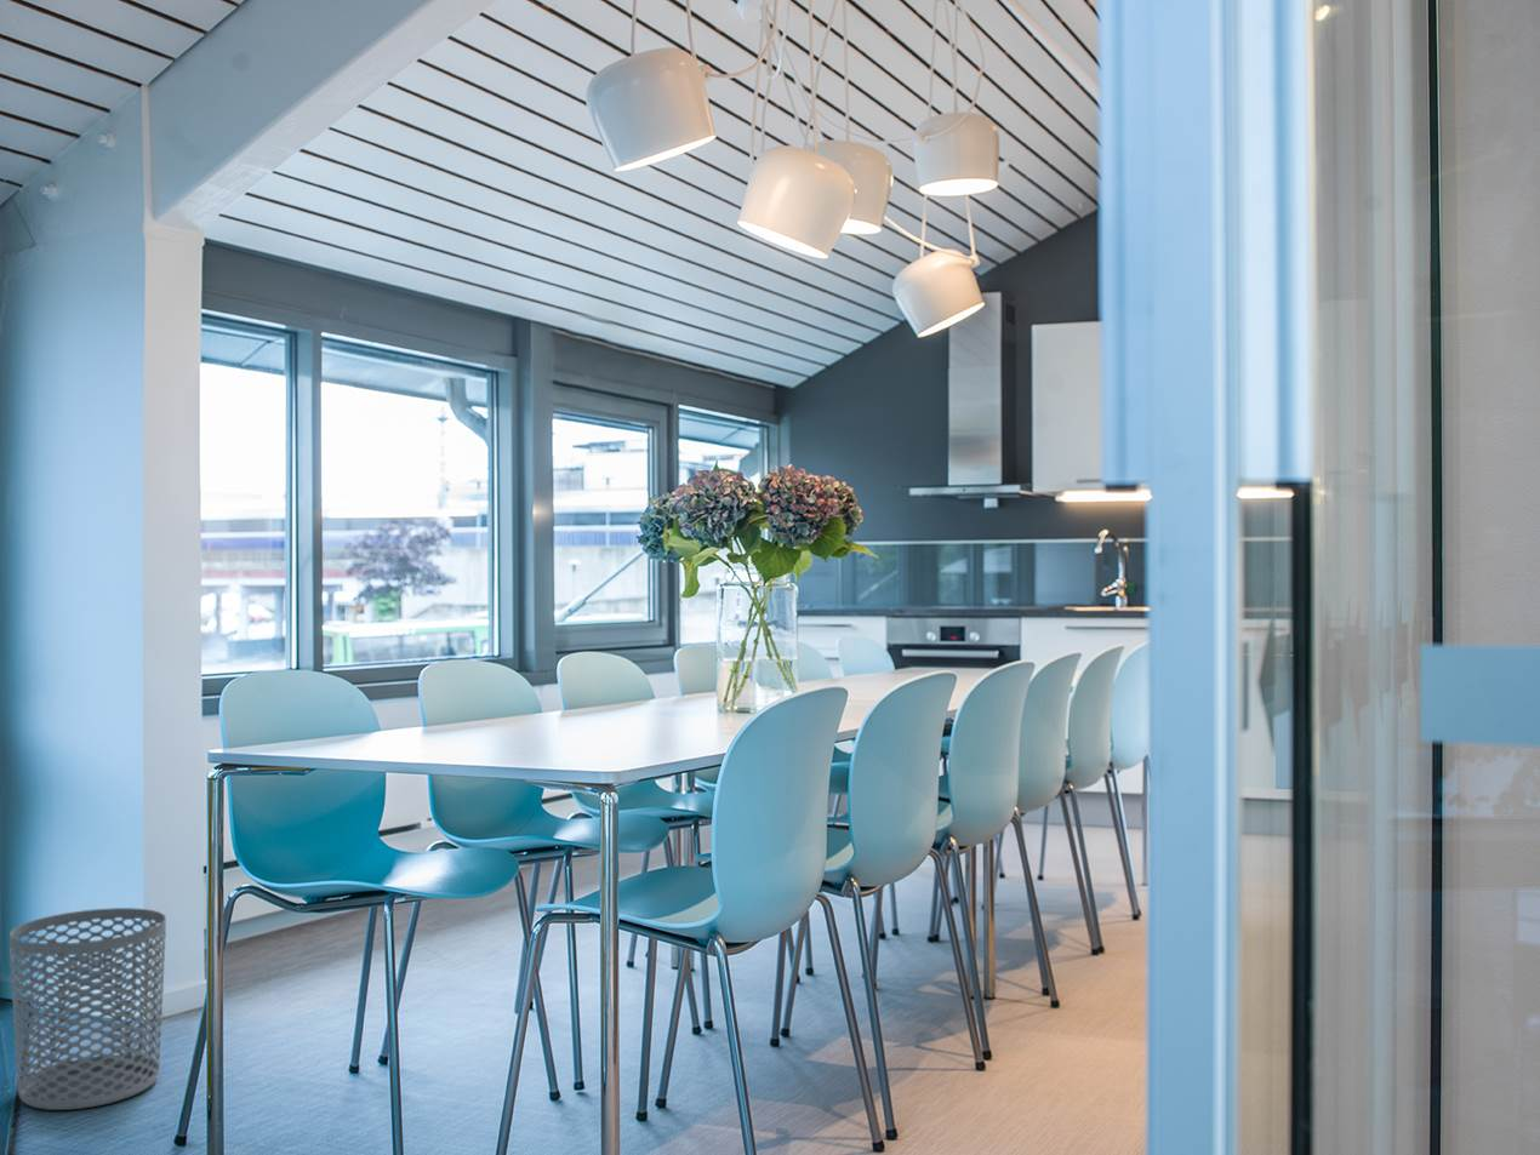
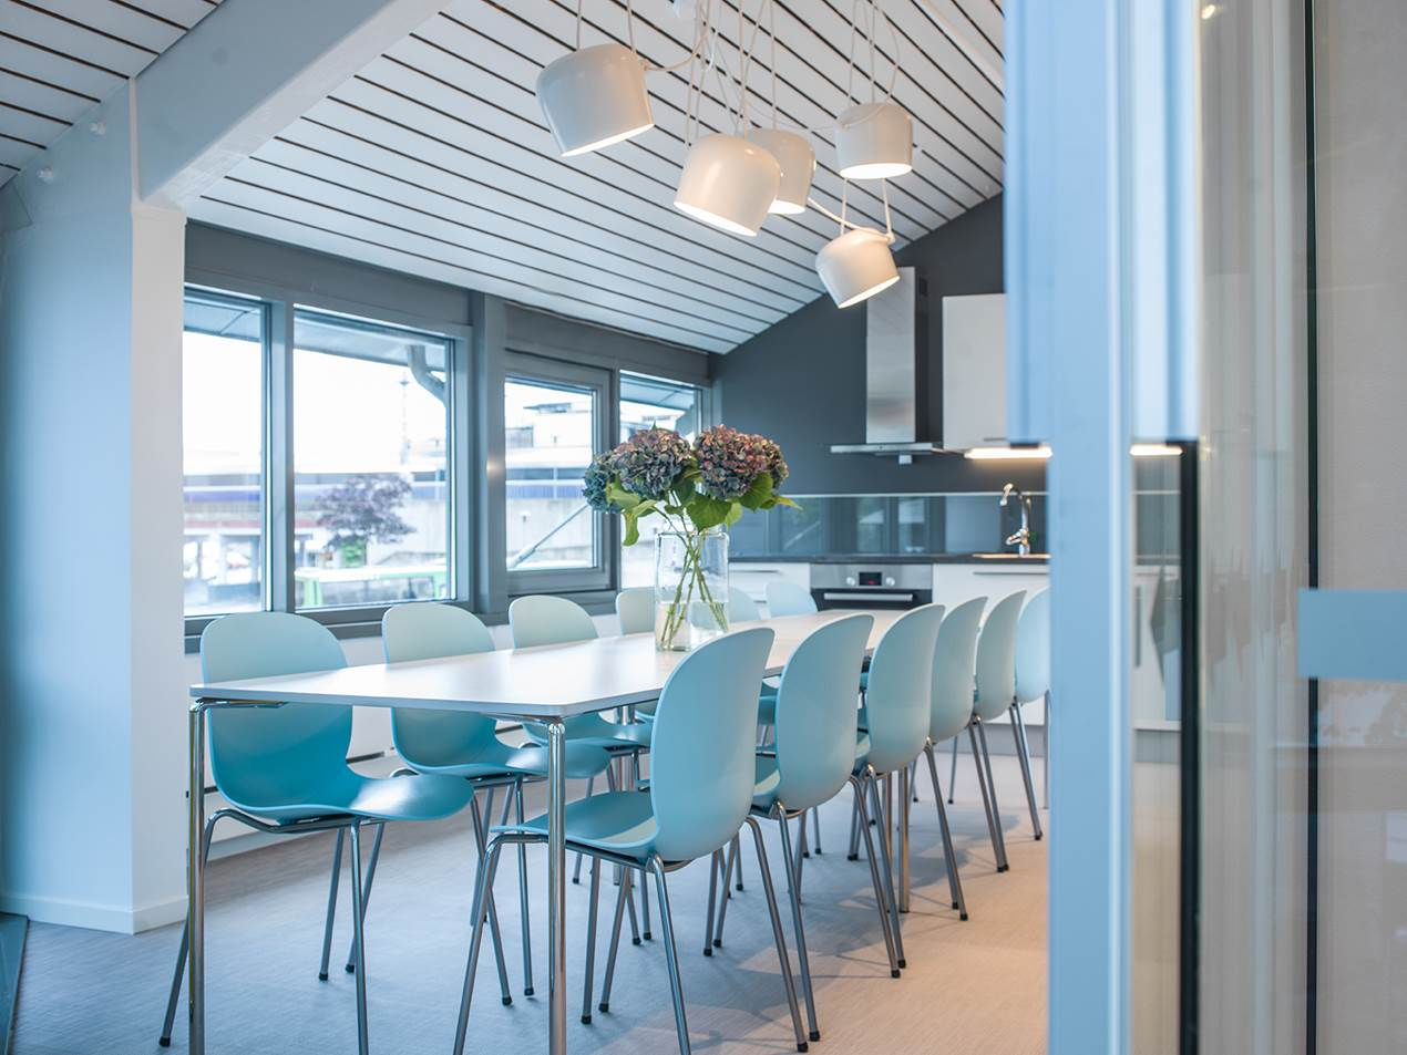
- waste bin [8,906,167,1111]
